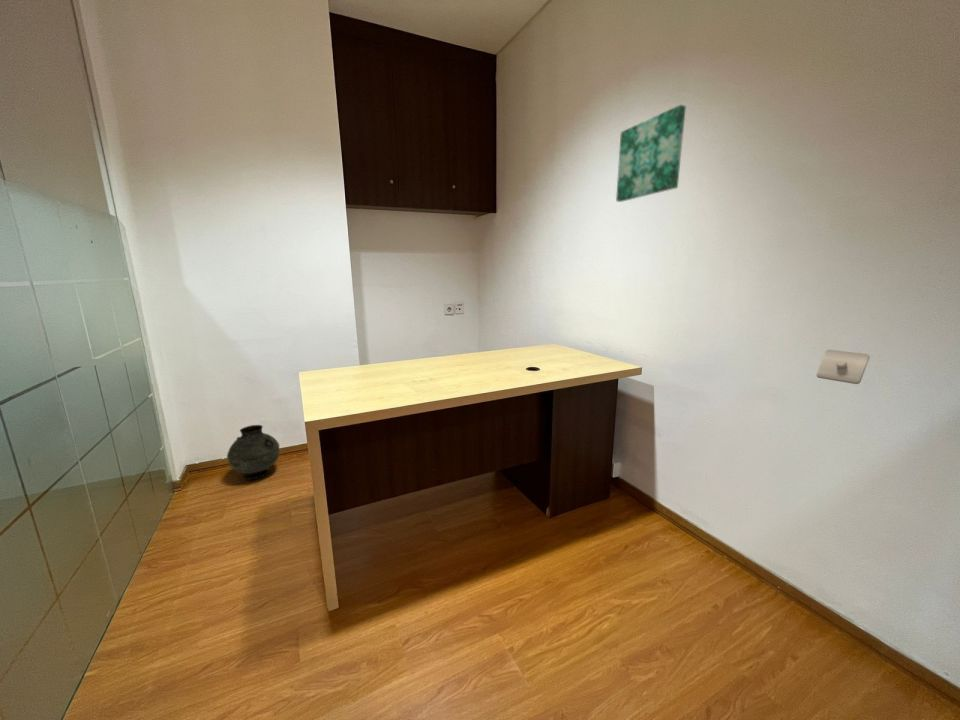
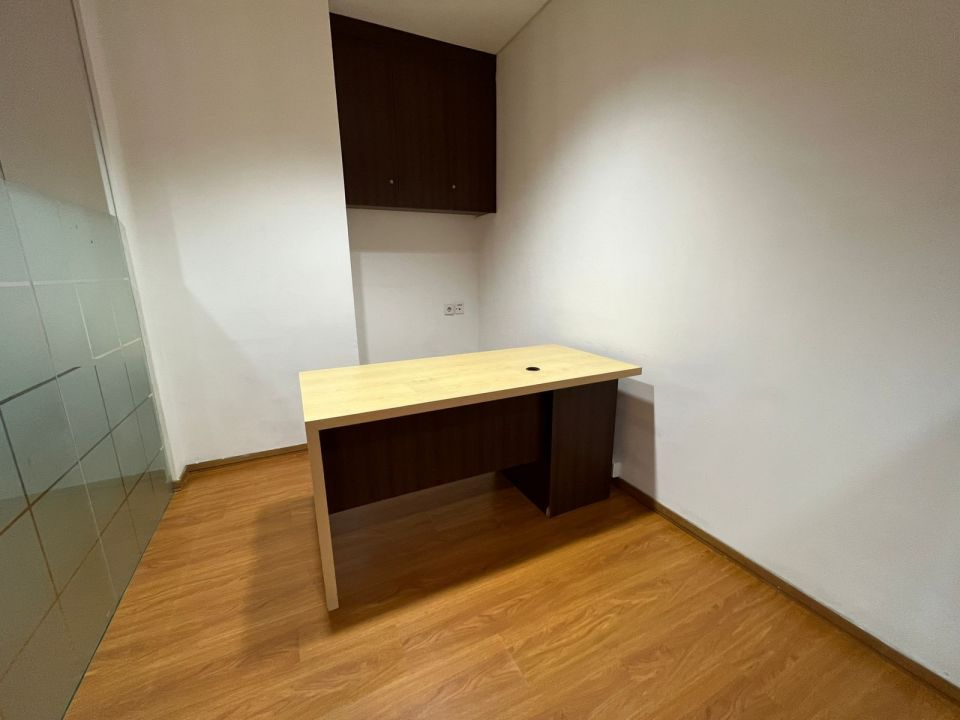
- light switch [815,349,871,385]
- vase [226,424,281,481]
- wall art [615,104,687,203]
